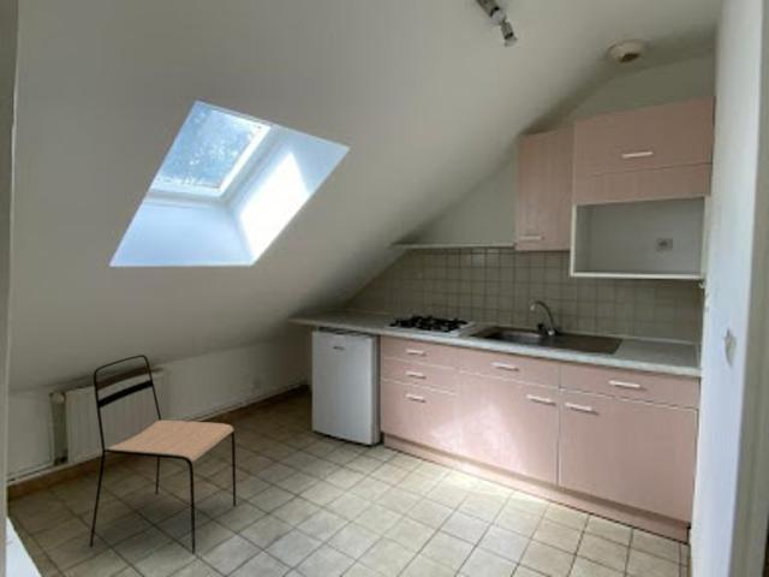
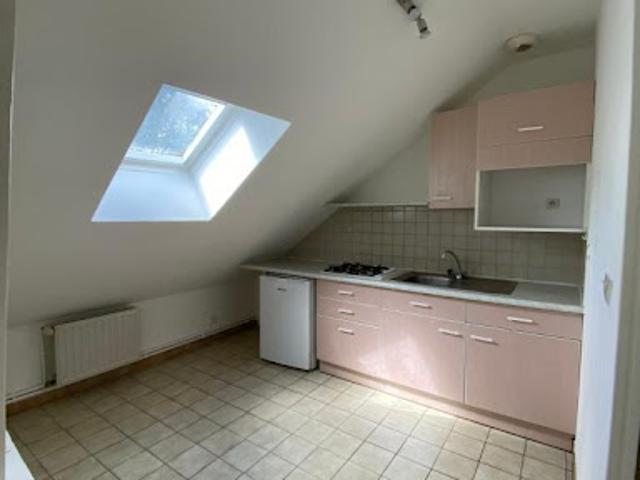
- dining chair [88,353,237,554]
